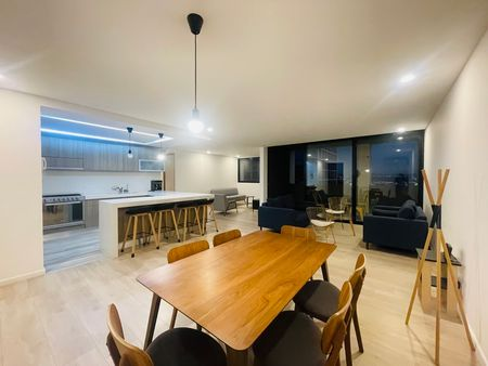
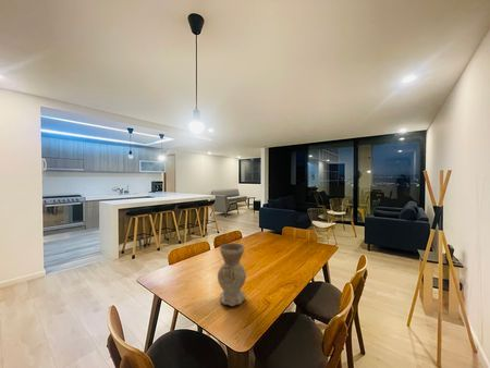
+ vase [217,242,247,307]
